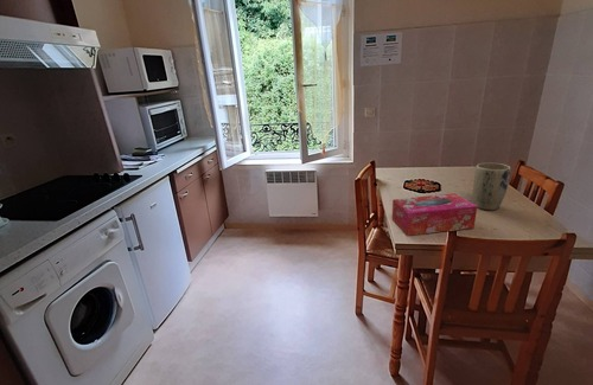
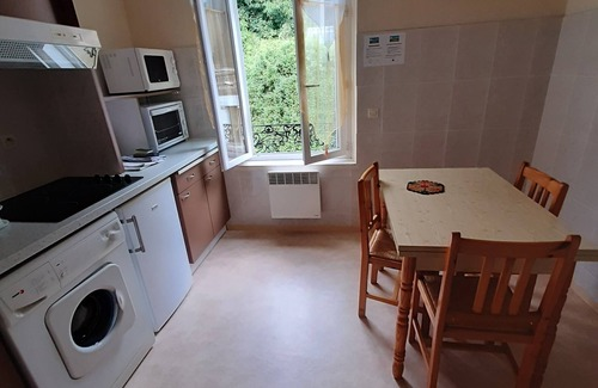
- plant pot [472,162,511,211]
- tissue box [391,192,478,237]
